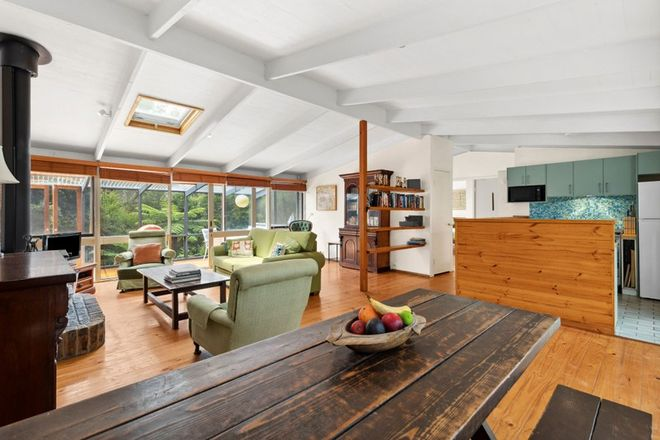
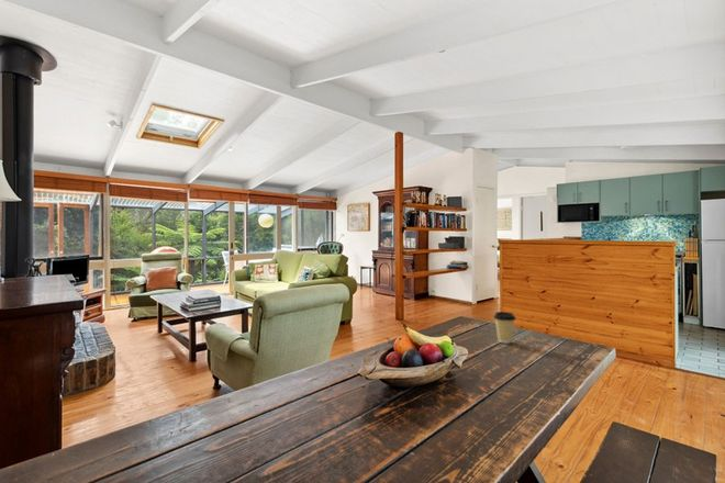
+ coffee cup [492,311,517,345]
